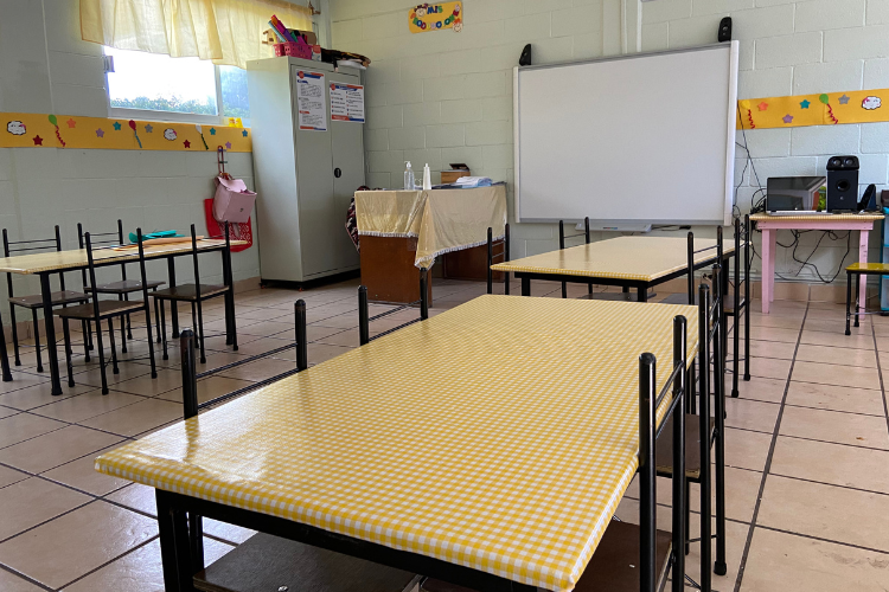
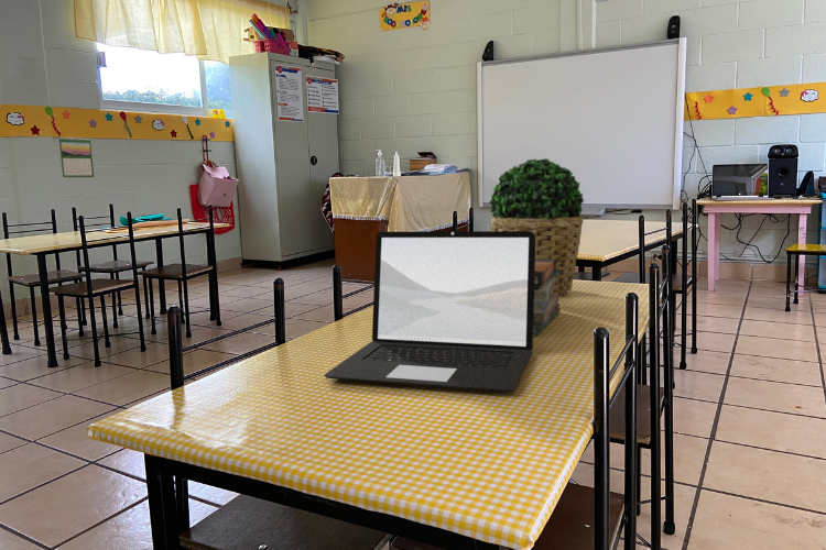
+ laptop [323,230,535,393]
+ calendar [57,136,95,178]
+ potted plant [488,157,585,296]
+ book stack [533,260,561,337]
